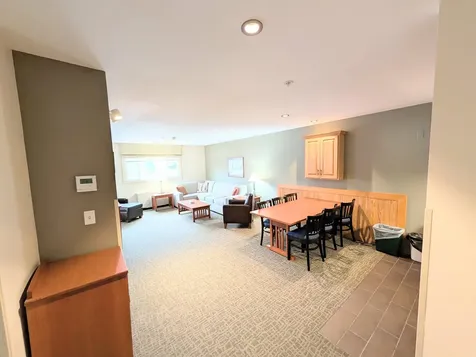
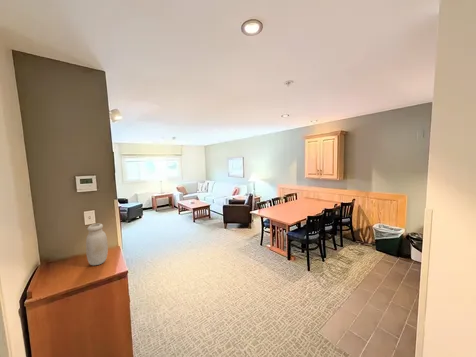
+ jar [85,223,109,266]
